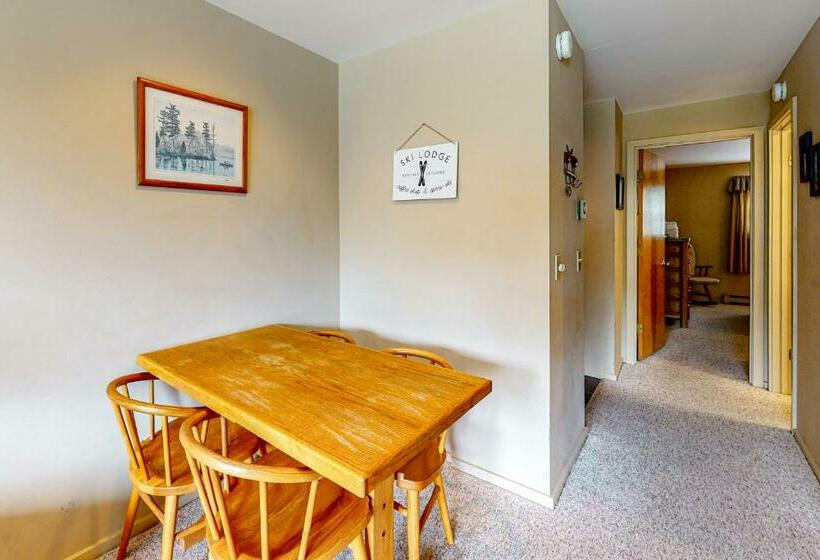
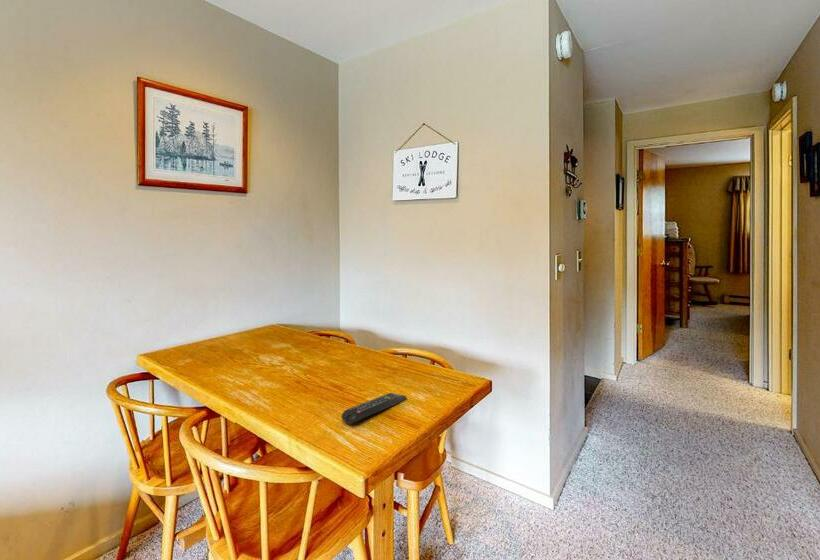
+ remote control [340,392,408,425]
